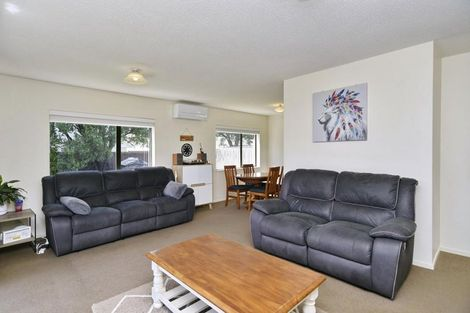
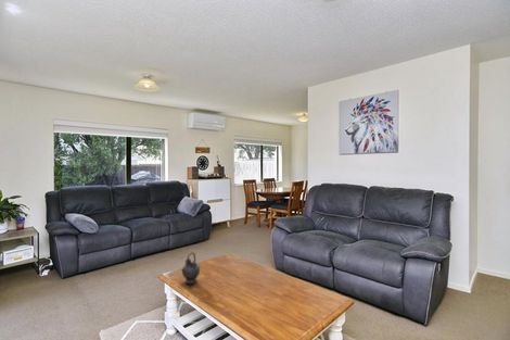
+ teapot [180,252,201,285]
